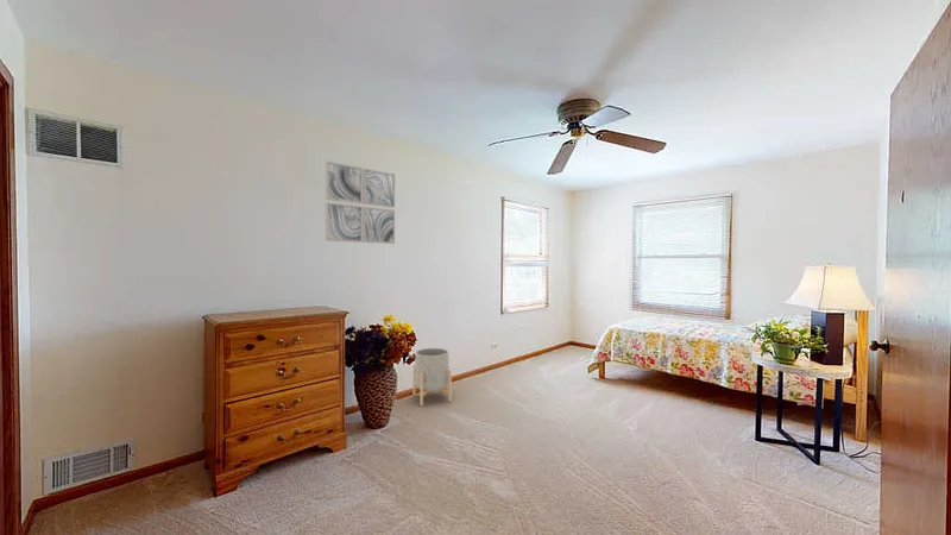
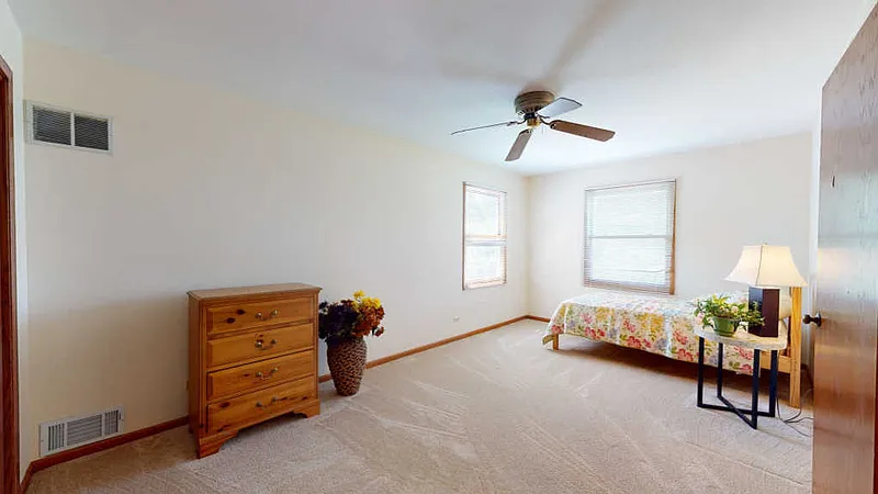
- wall art [325,160,396,245]
- planter [411,347,453,407]
